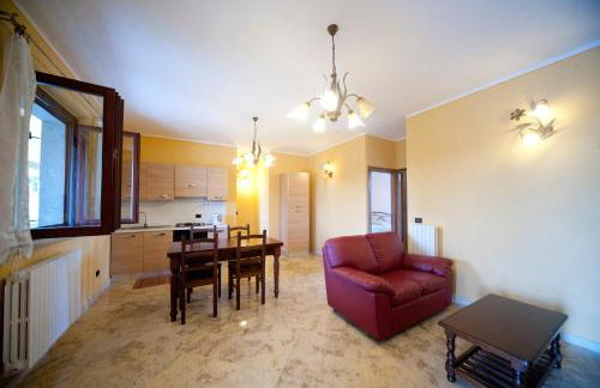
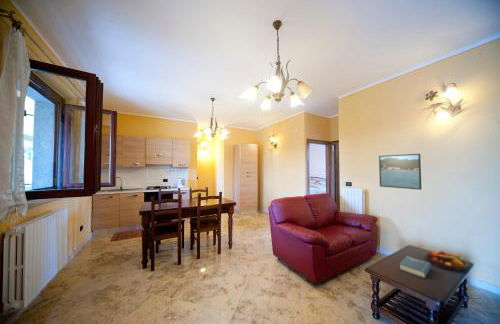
+ book [399,255,432,279]
+ fruit bowl [425,250,468,272]
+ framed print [378,153,422,191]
